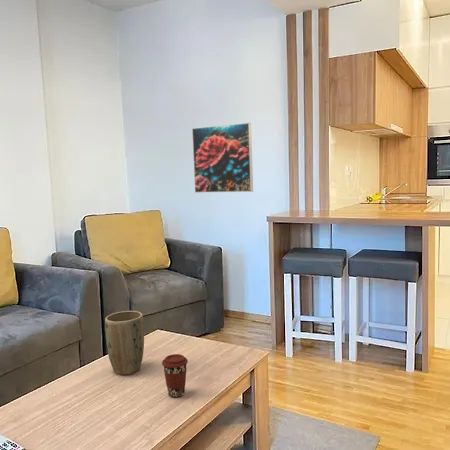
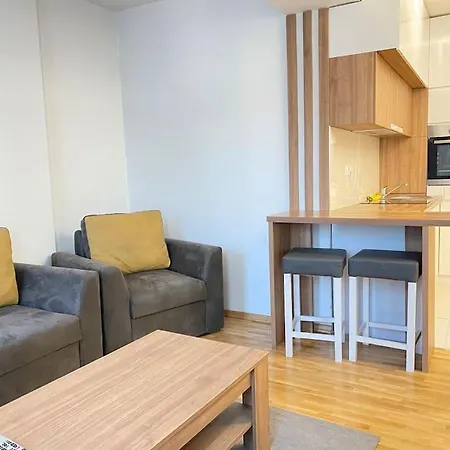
- coffee cup [161,353,189,398]
- plant pot [104,310,145,376]
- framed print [191,122,254,194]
